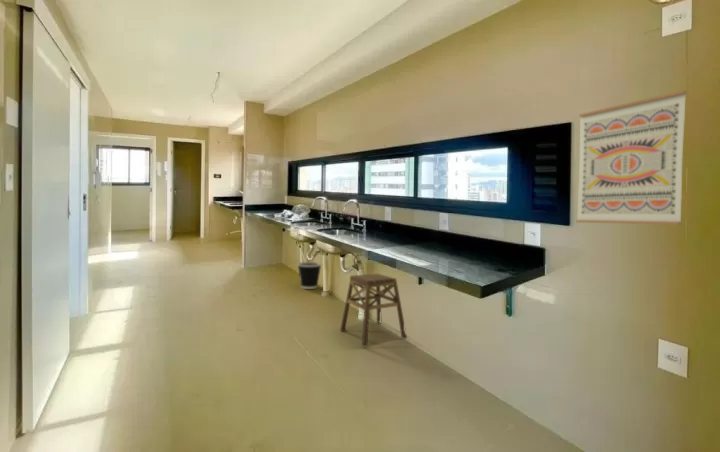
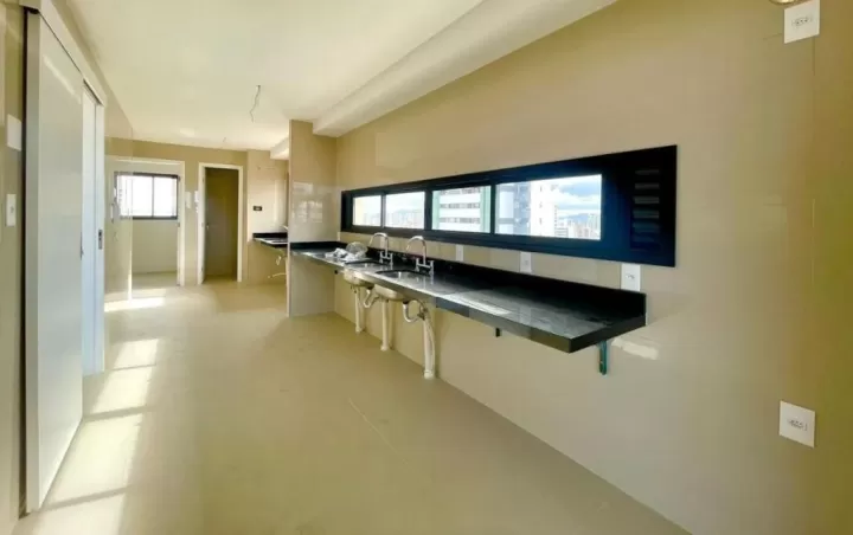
- wastebasket [296,261,323,290]
- stool [339,273,408,347]
- wall art [575,89,688,226]
